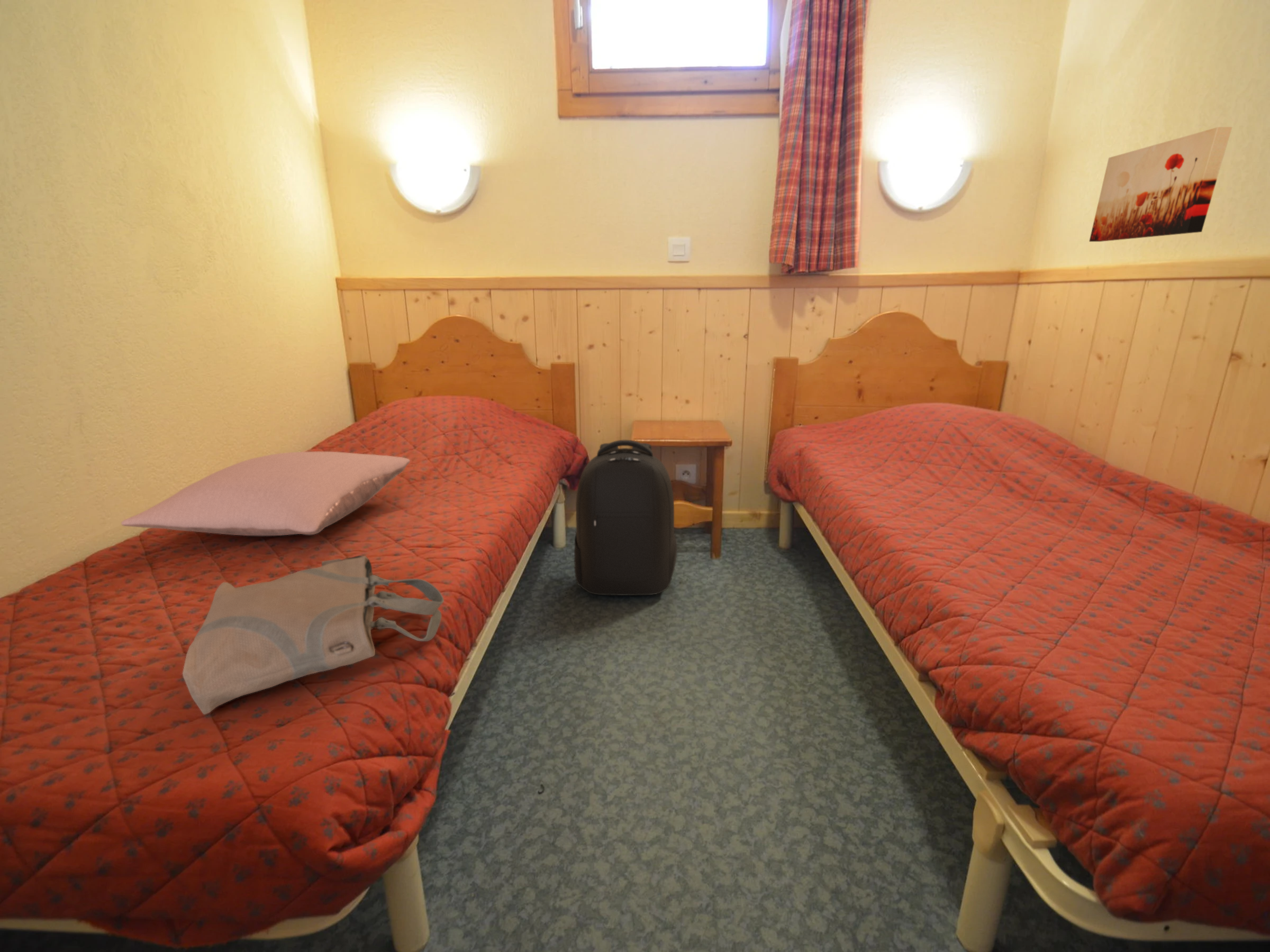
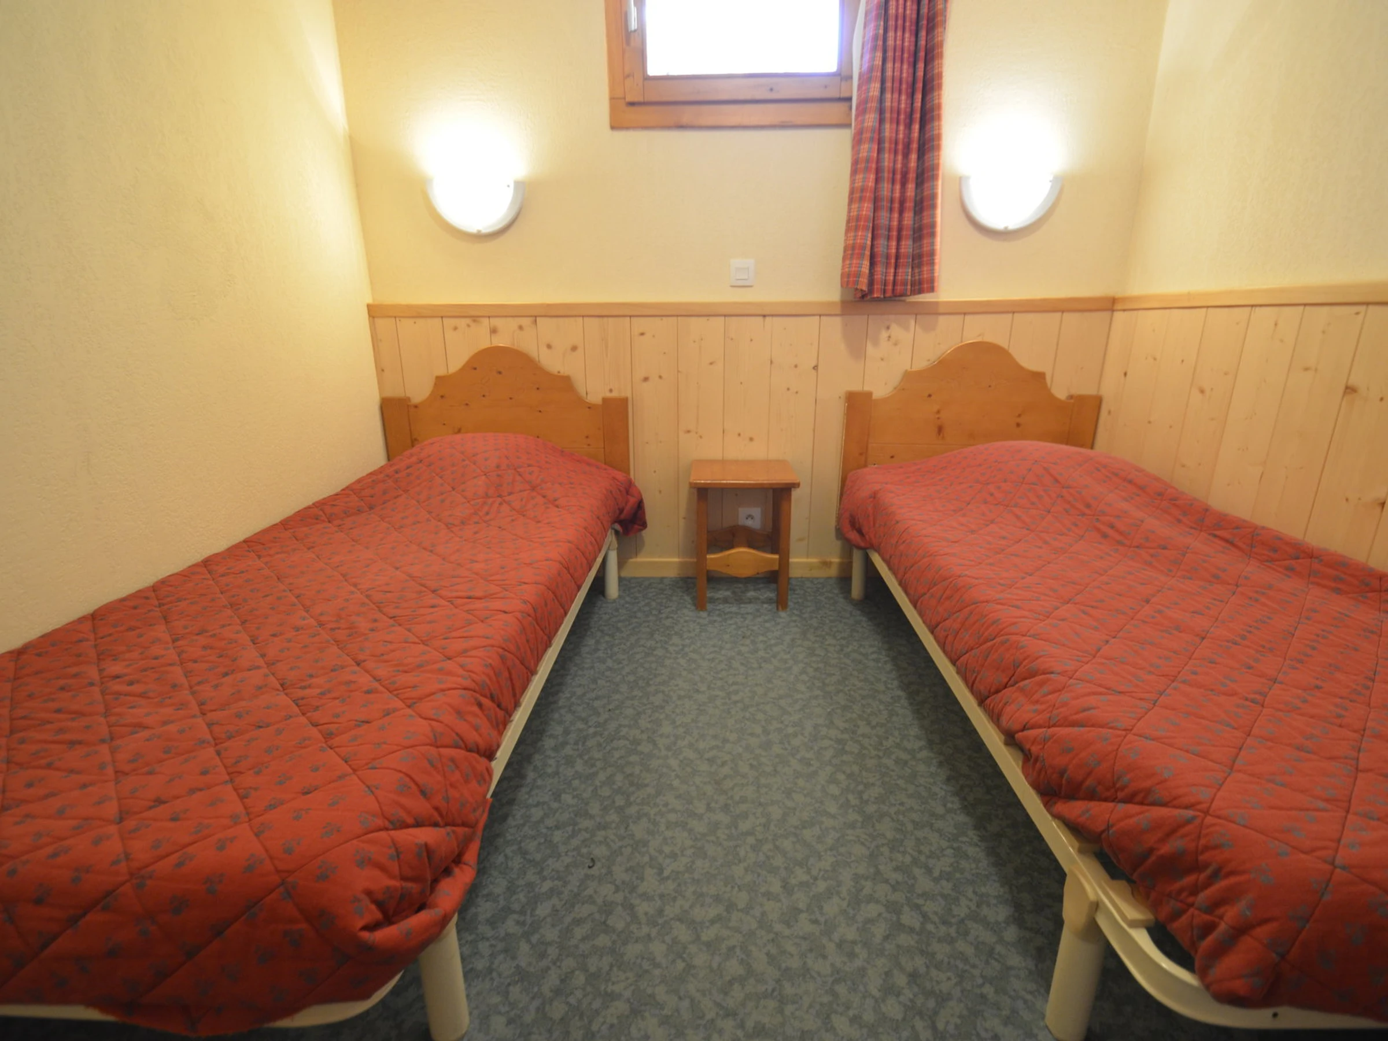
- pillow [121,451,411,536]
- backpack [574,440,677,596]
- wall art [1088,126,1232,242]
- tote bag [182,555,444,715]
